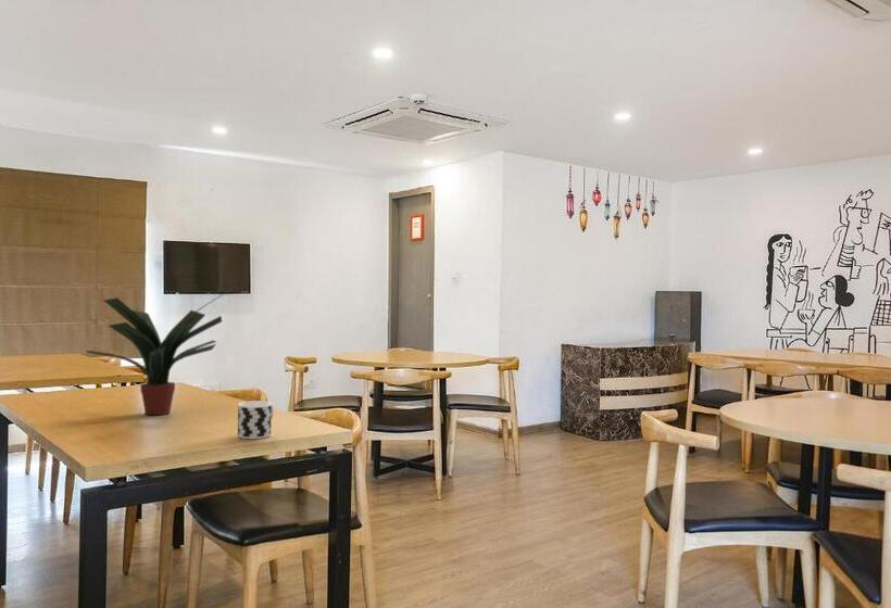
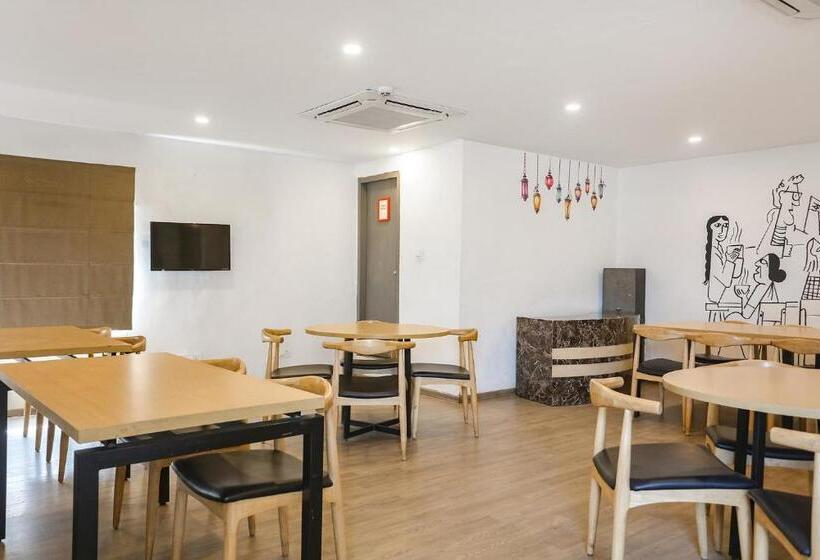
- cup [237,400,275,440]
- potted plant [85,286,237,416]
